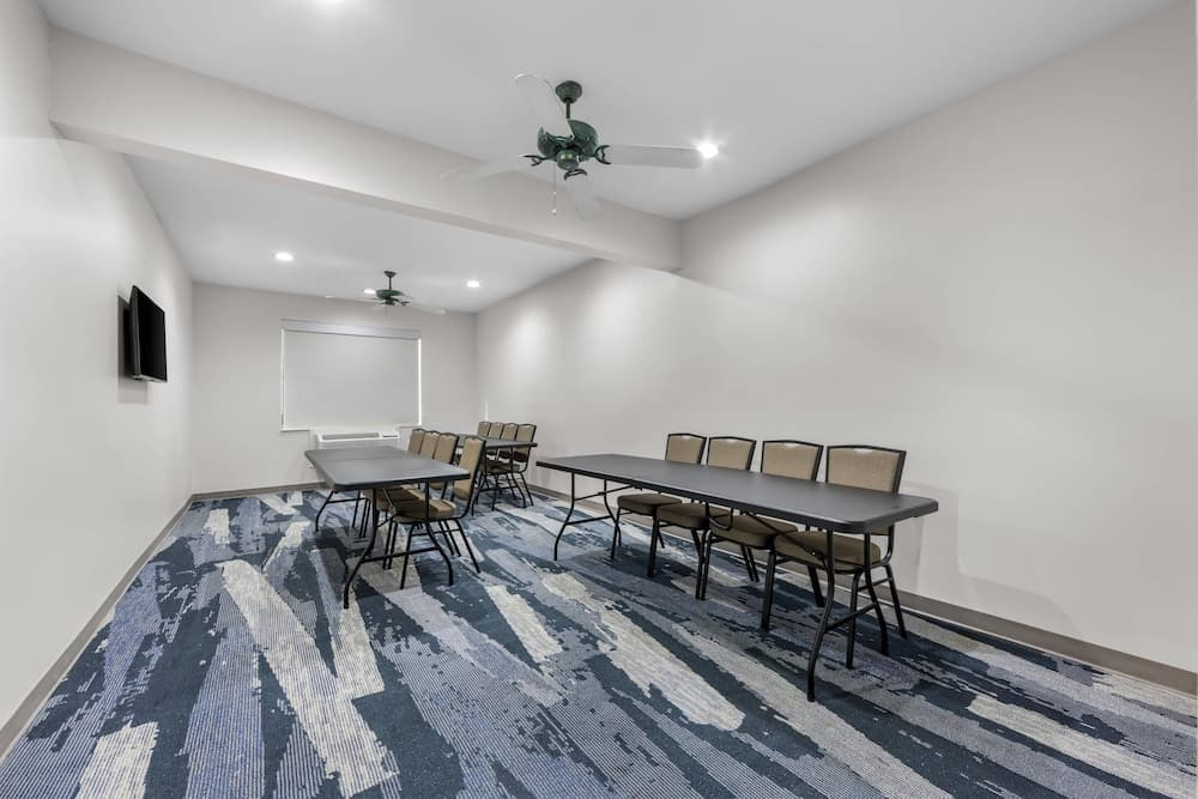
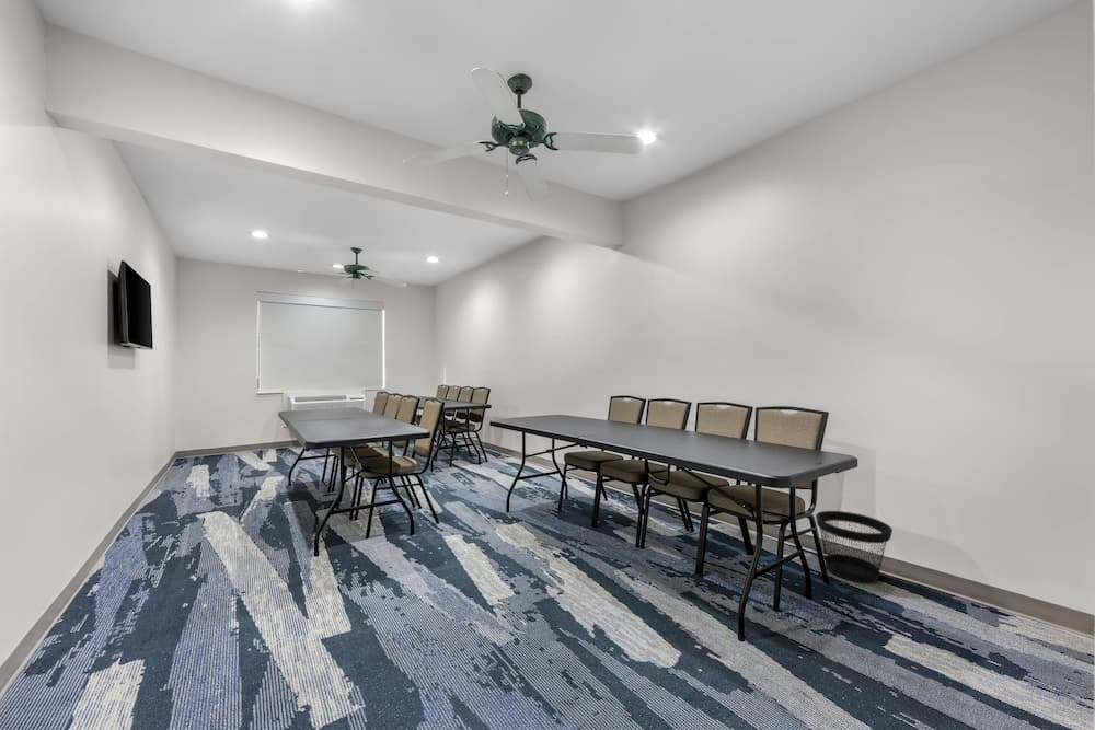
+ wastebasket [815,510,894,583]
